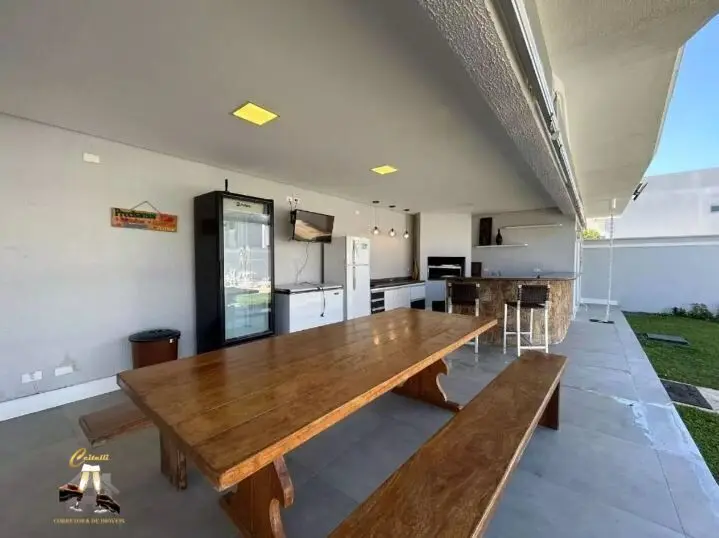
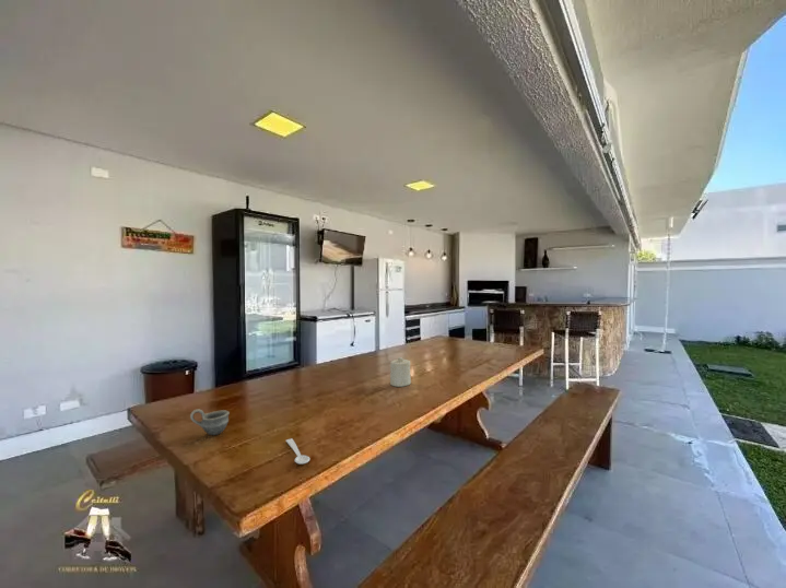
+ candle [389,356,412,388]
+ cup [189,409,231,436]
+ spoon [285,437,310,466]
